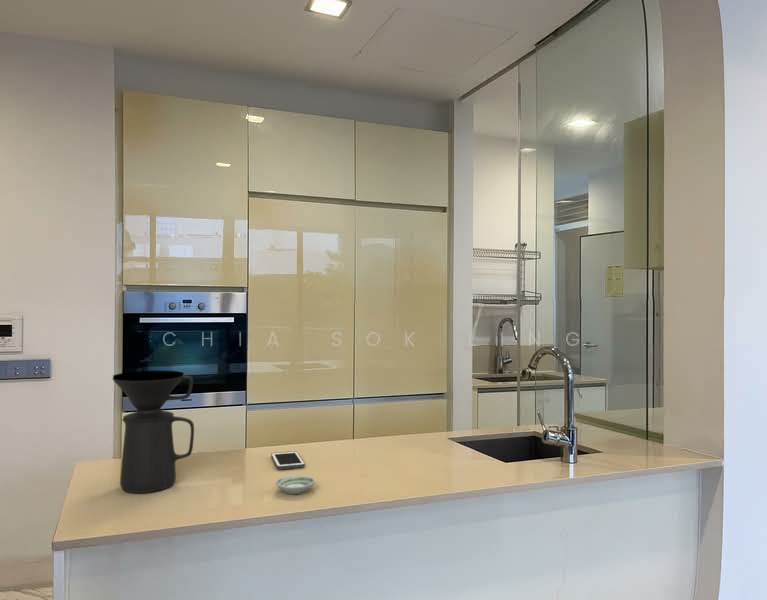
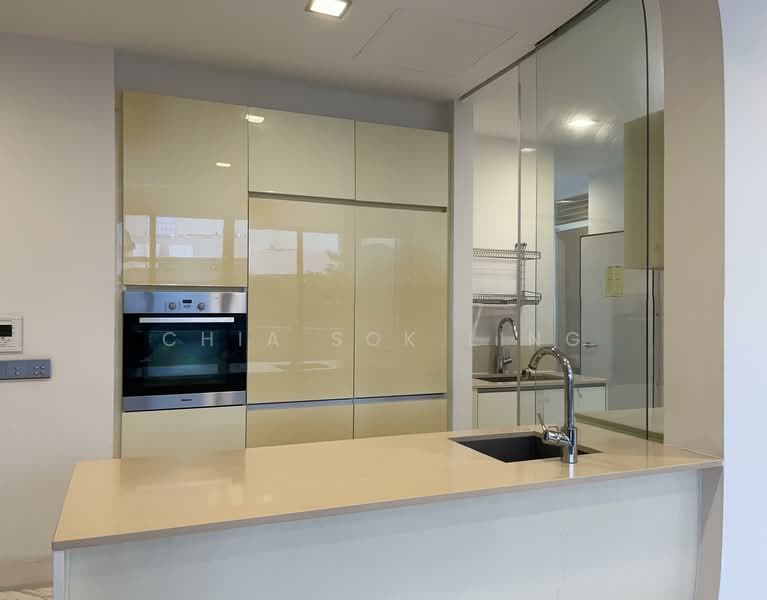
- coffee maker [111,370,195,494]
- saucer [275,474,316,495]
- cell phone [270,450,306,470]
